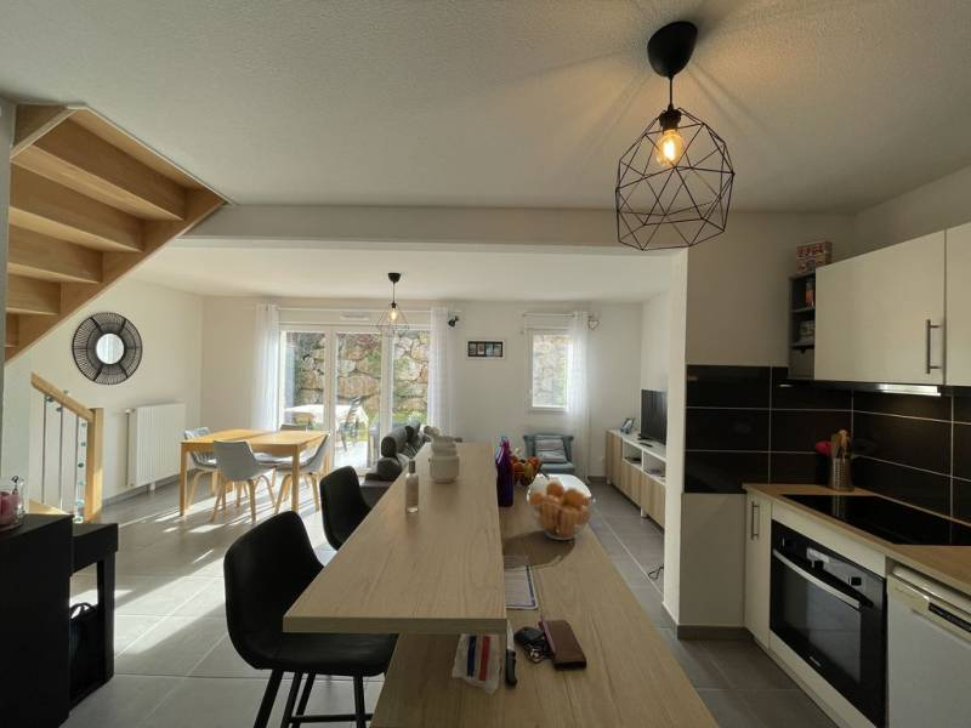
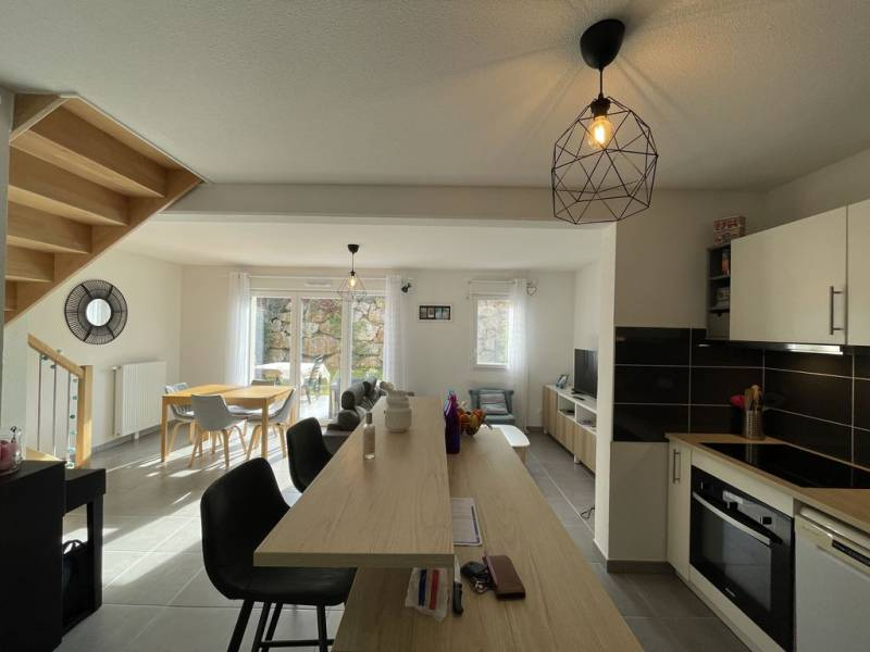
- fruit basket [526,480,597,541]
